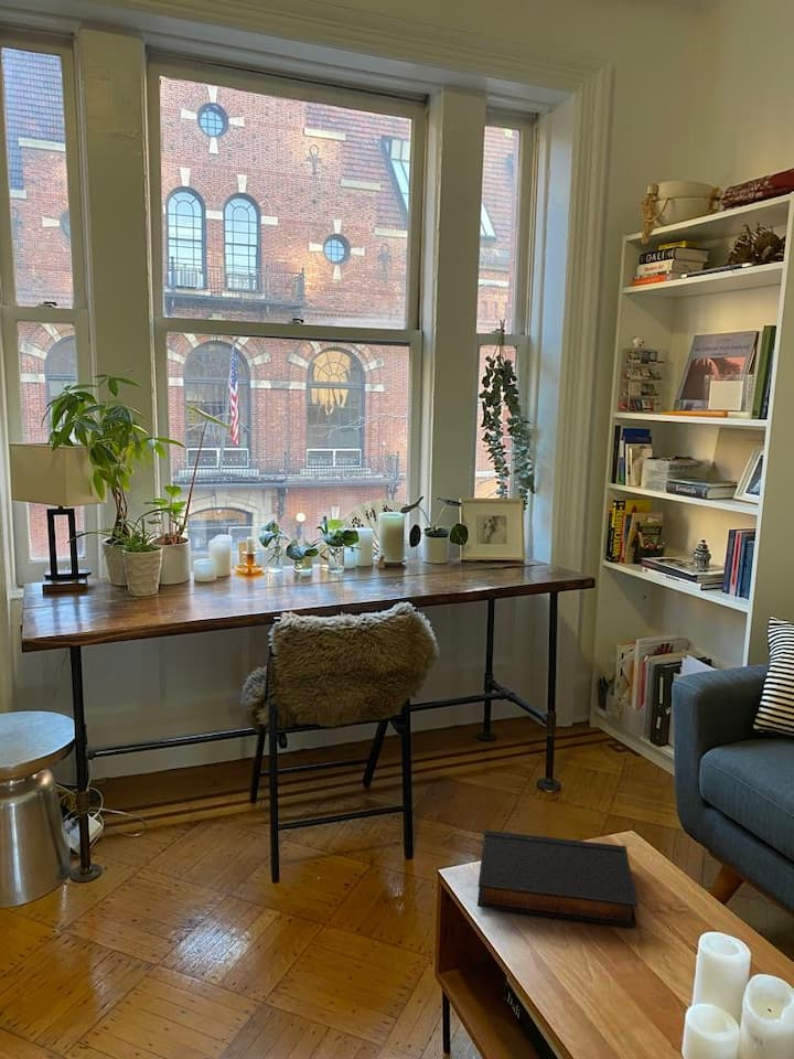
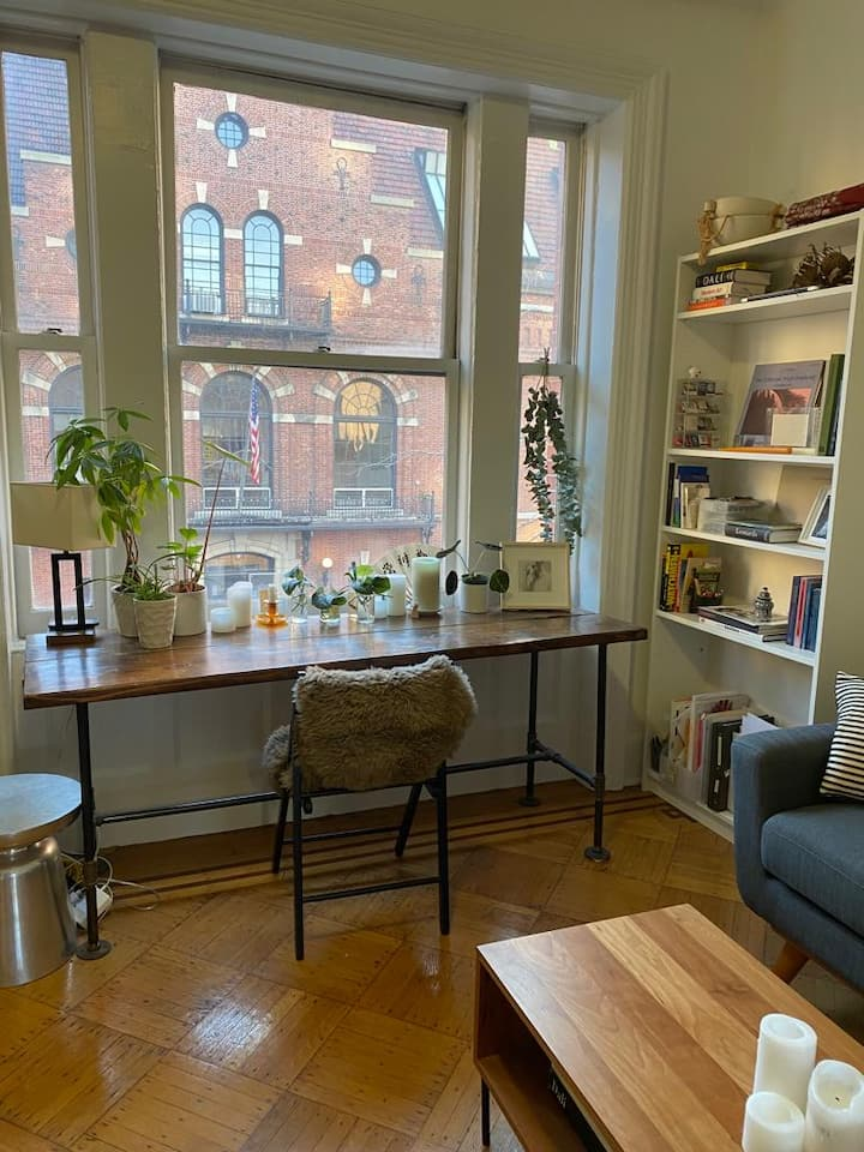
- book [476,830,640,928]
